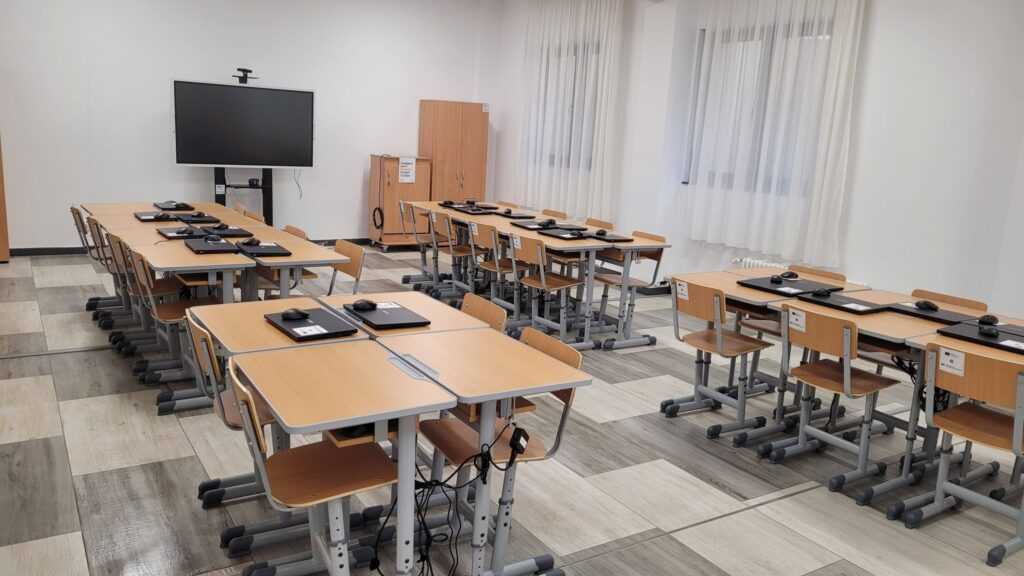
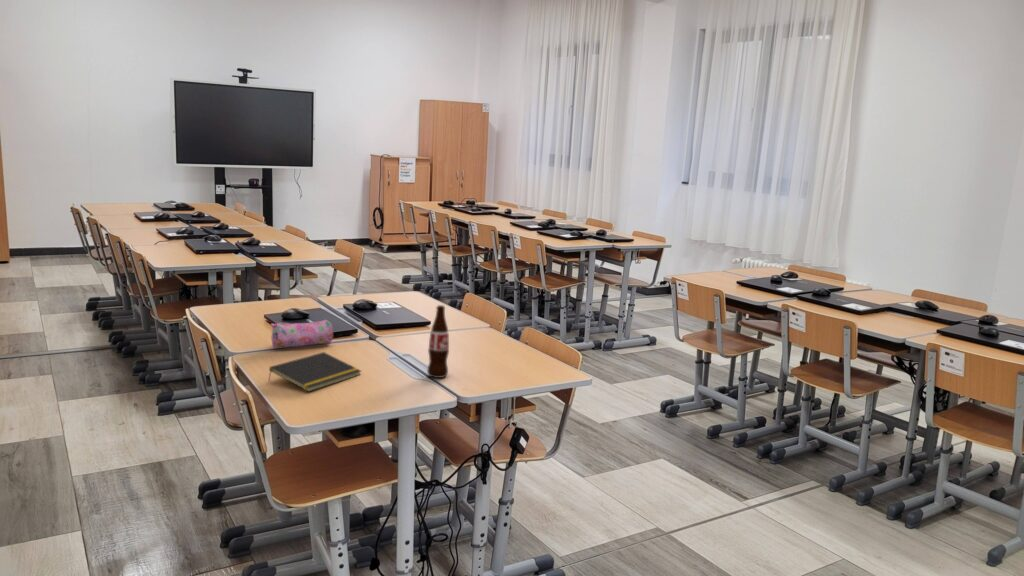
+ pencil case [269,319,334,348]
+ bottle [426,304,450,379]
+ notepad [267,351,362,393]
